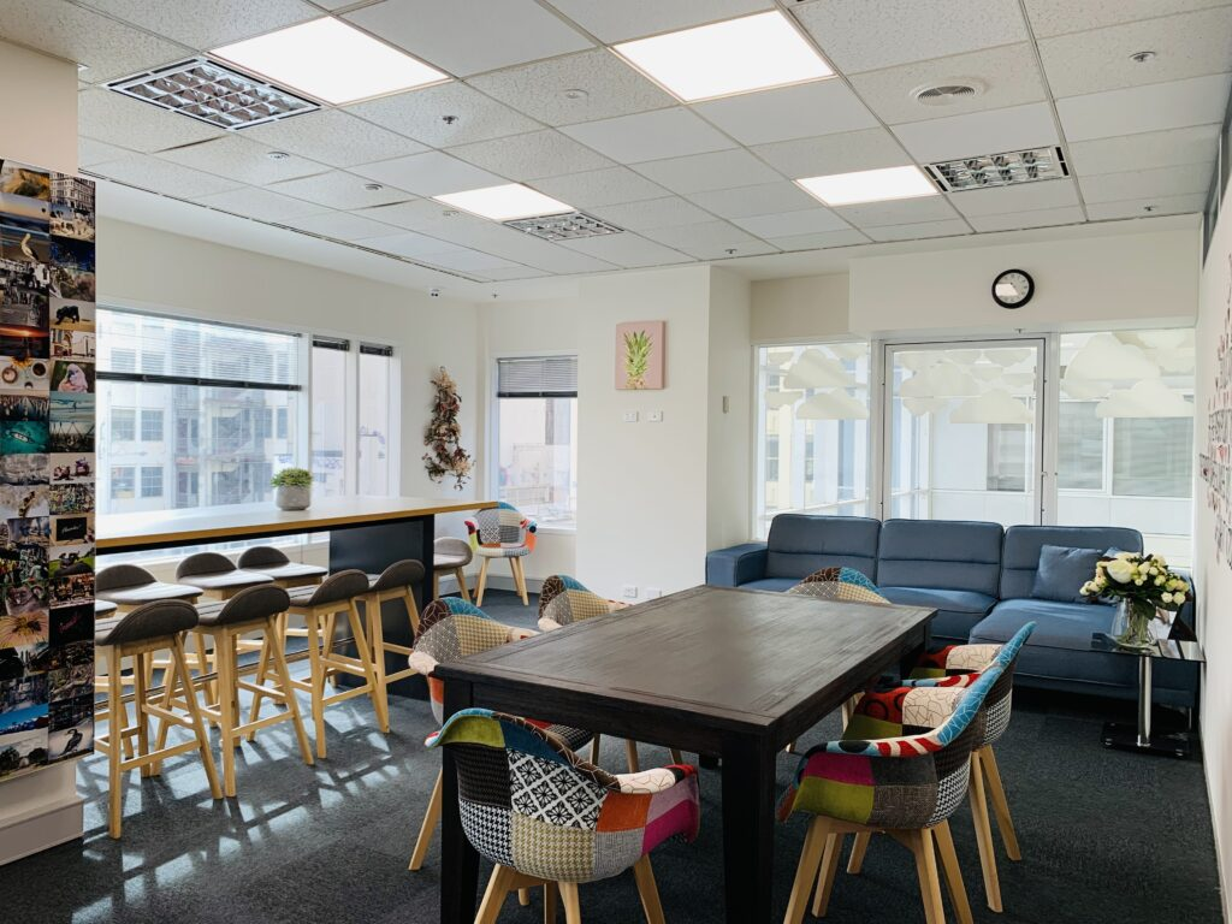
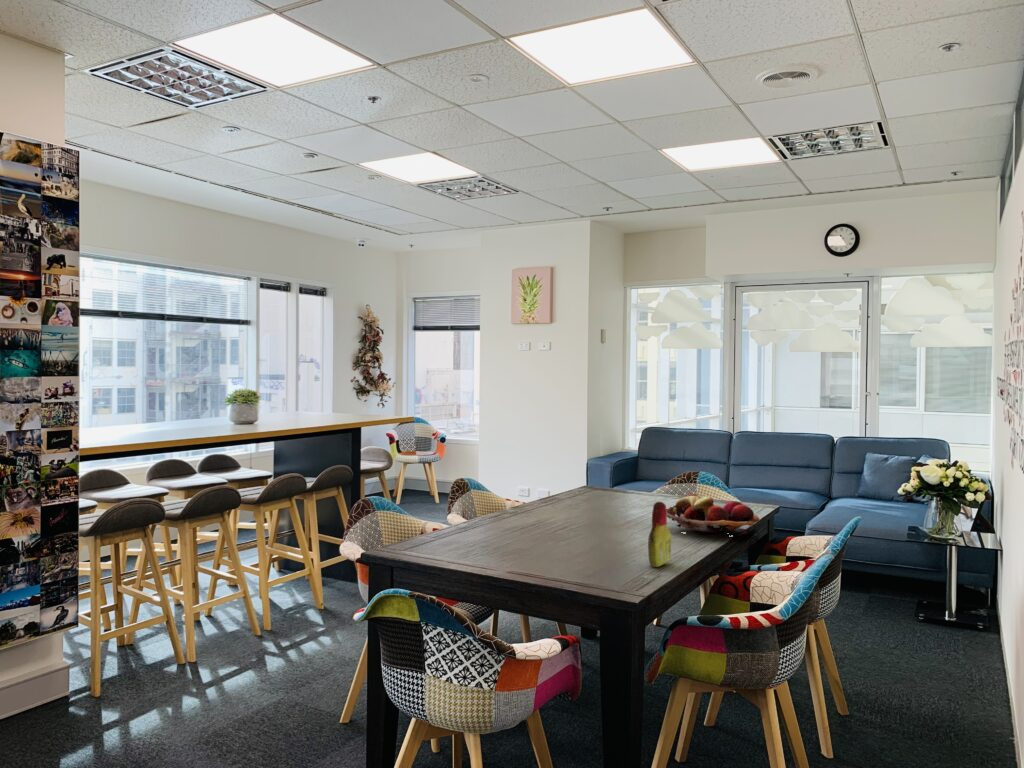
+ bottle [647,501,672,568]
+ fruit basket [666,493,760,538]
